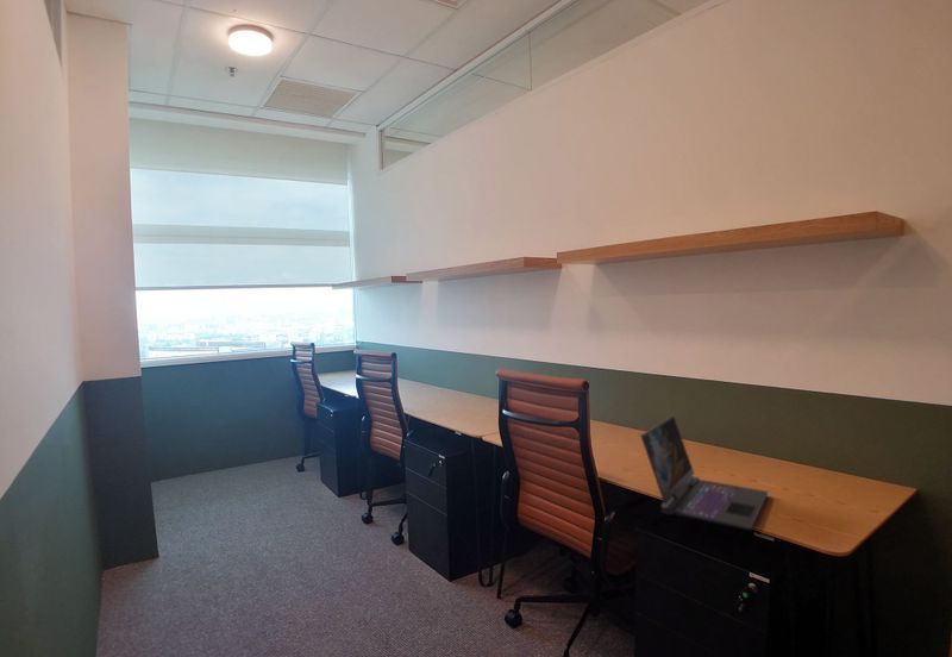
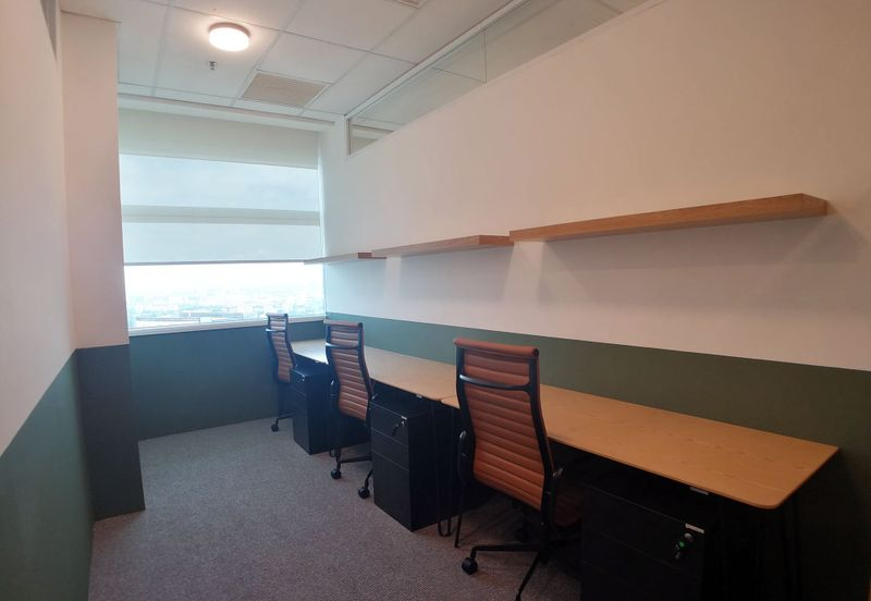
- laptop [639,414,770,531]
